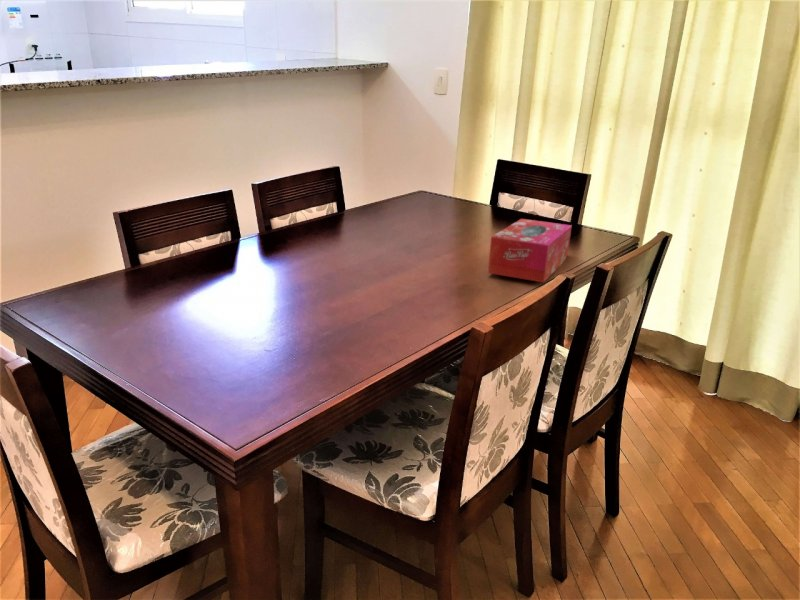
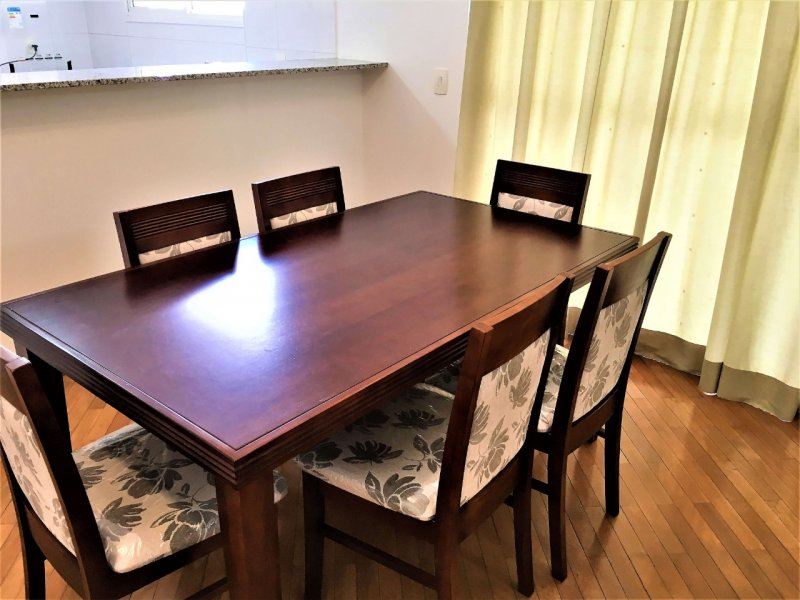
- tissue box [487,218,573,284]
